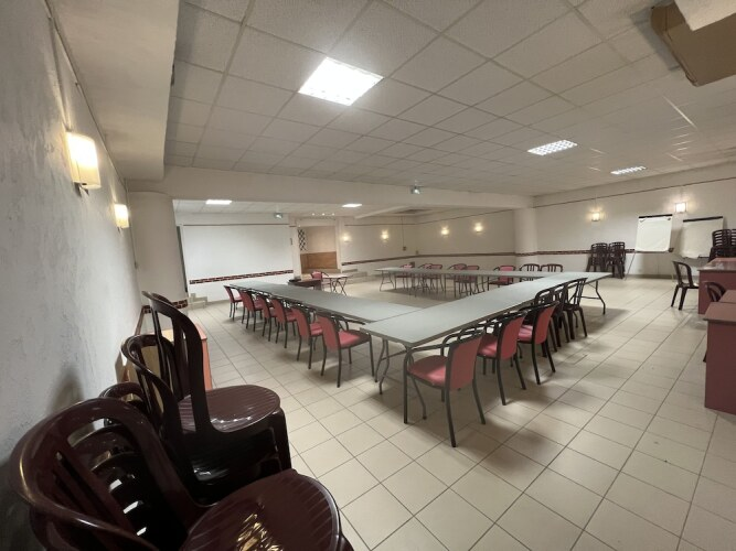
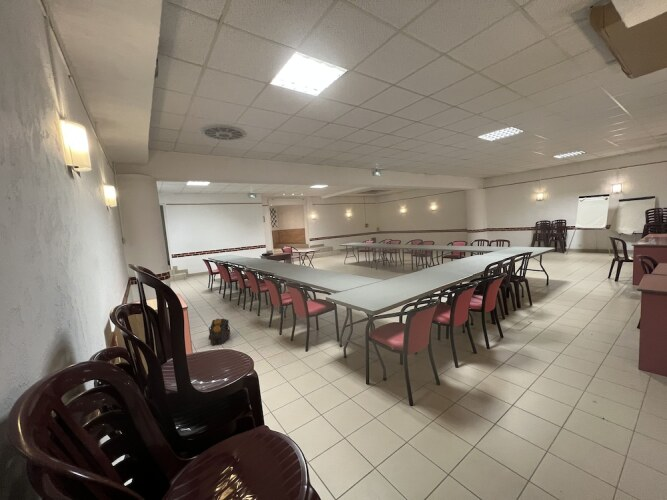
+ ceiling vent [197,123,249,142]
+ backpack [208,318,232,346]
